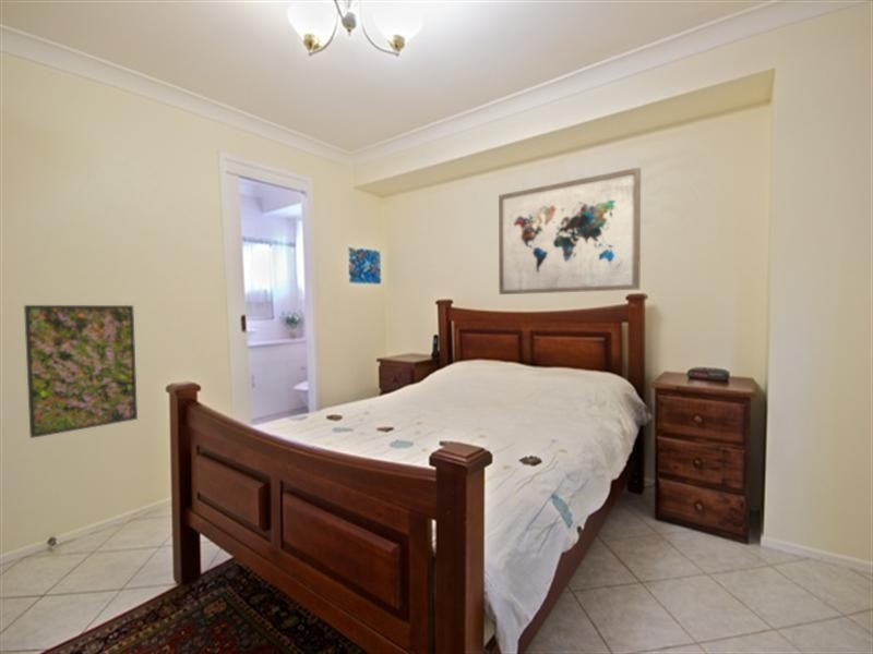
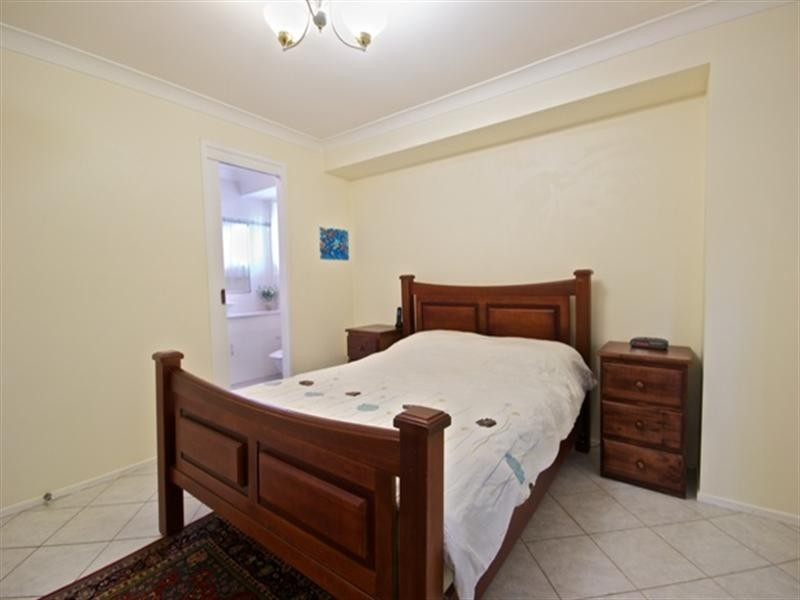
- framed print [23,304,139,439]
- wall art [498,166,642,295]
